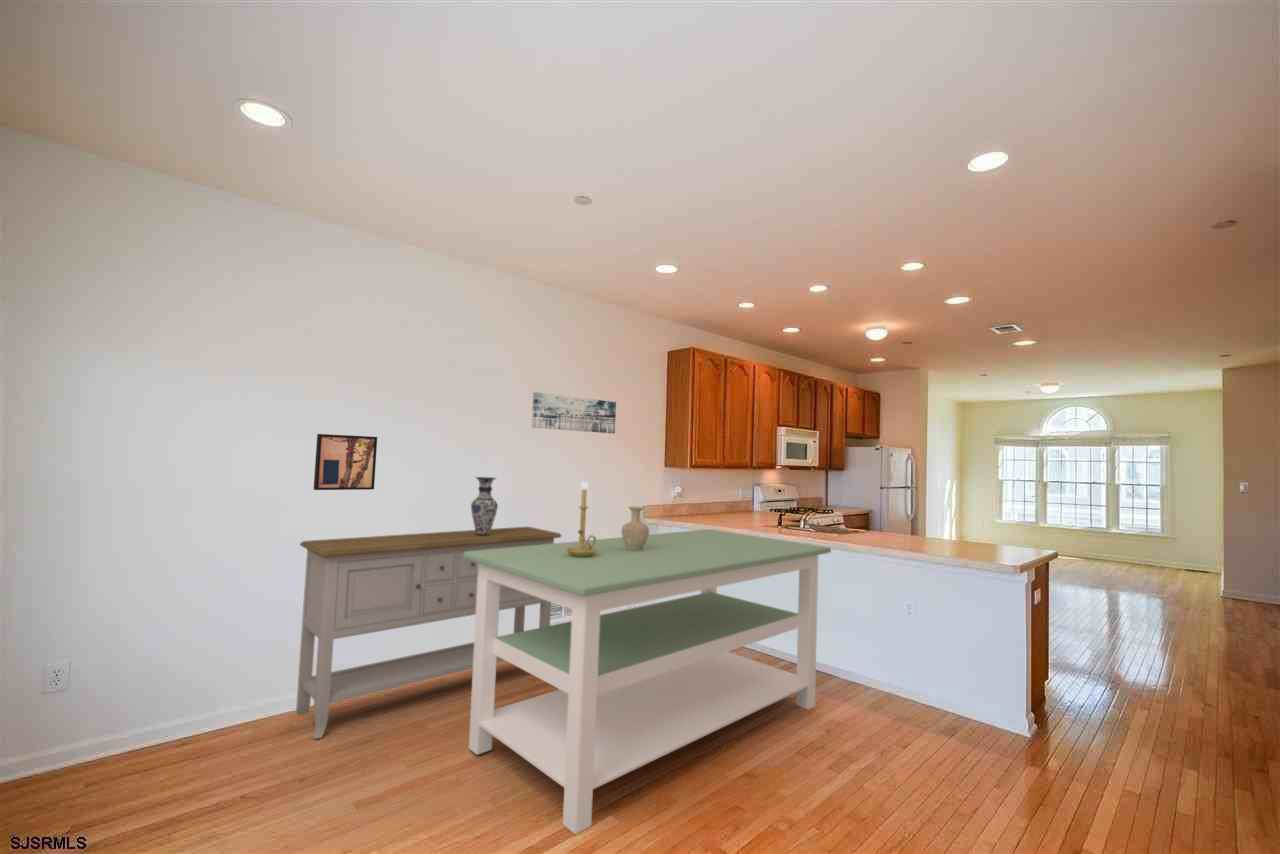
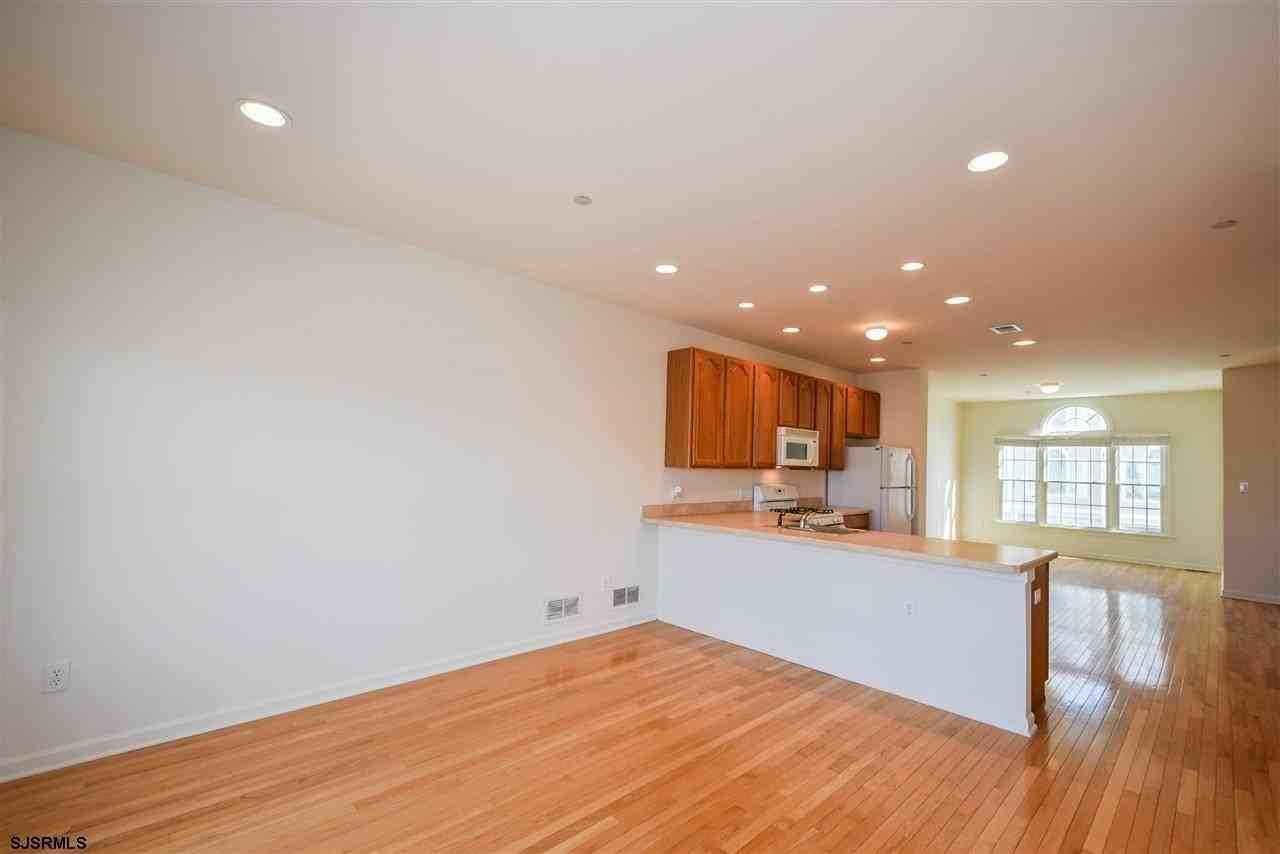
- vase [470,476,499,536]
- vase [620,505,650,551]
- wall art [531,391,617,434]
- dining table [464,528,832,835]
- candle holder [566,482,597,557]
- wall art [313,433,378,491]
- sideboard [295,526,562,740]
